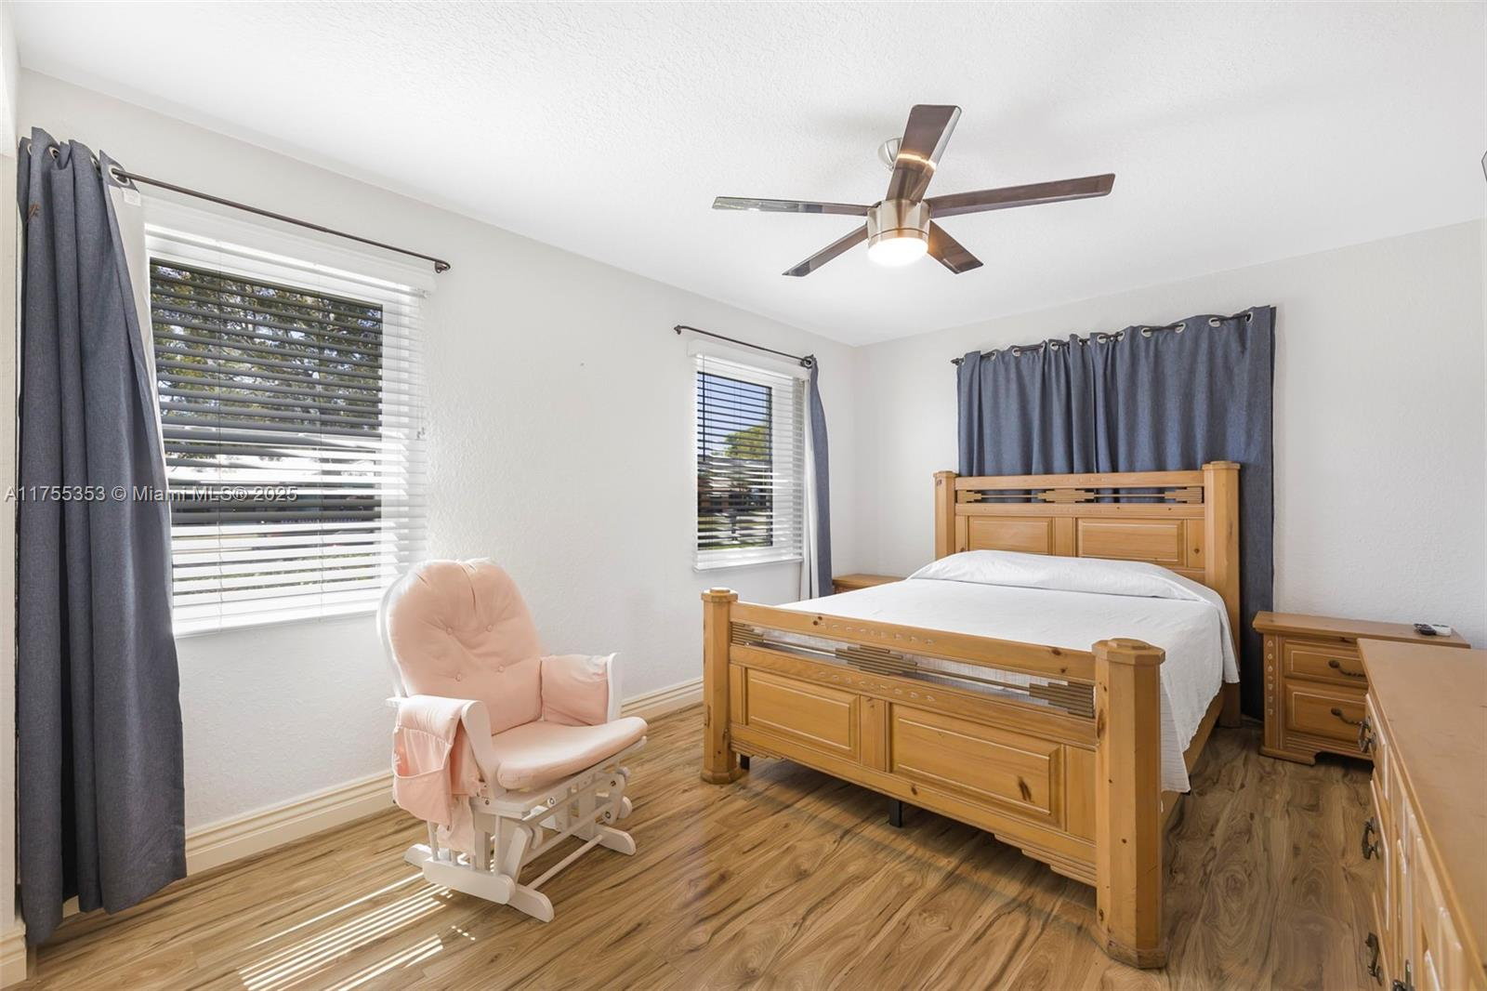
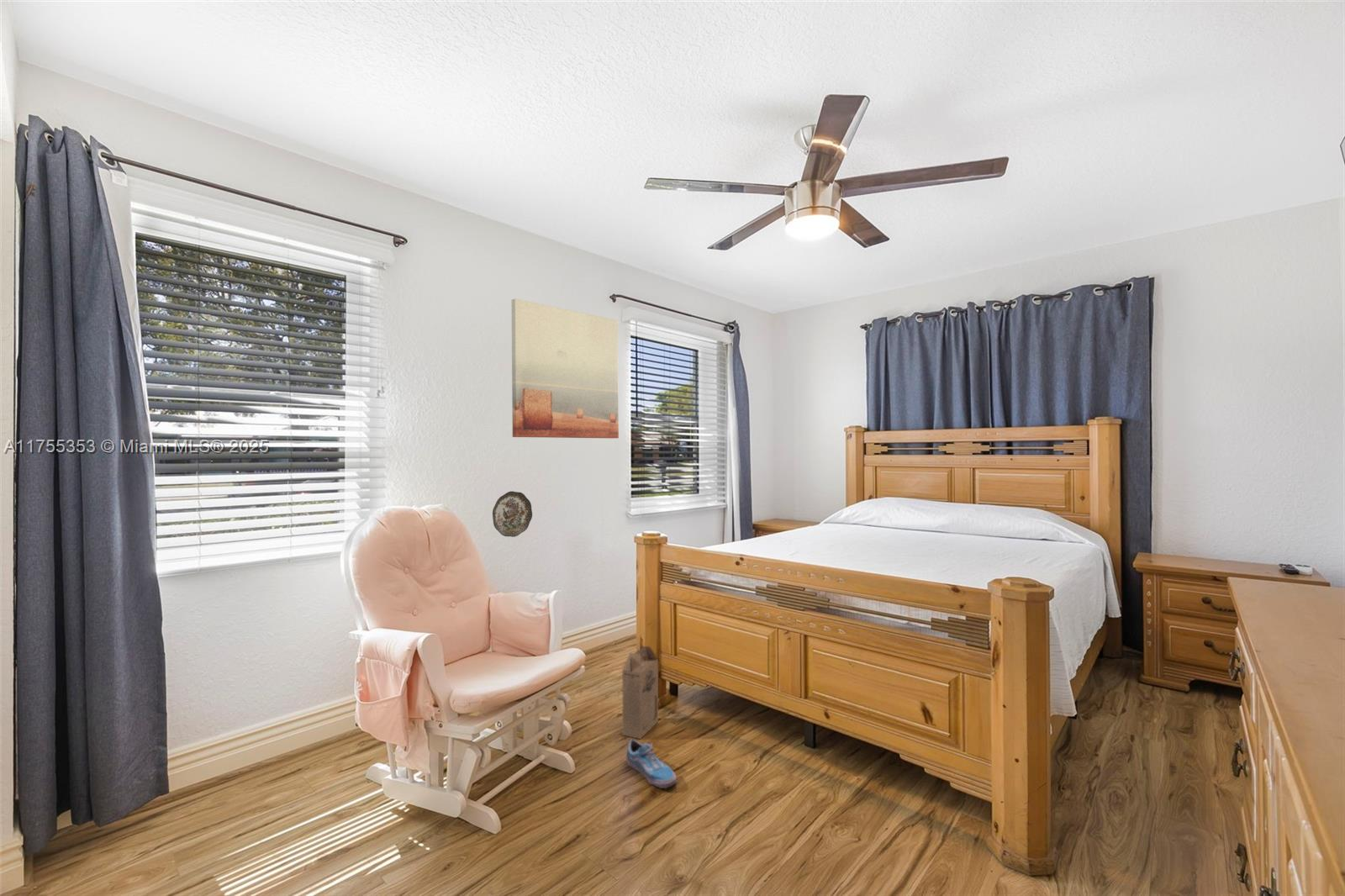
+ shoe [625,738,678,789]
+ wall art [510,298,620,439]
+ cardboard box [621,645,659,740]
+ decorative plate [492,490,533,538]
